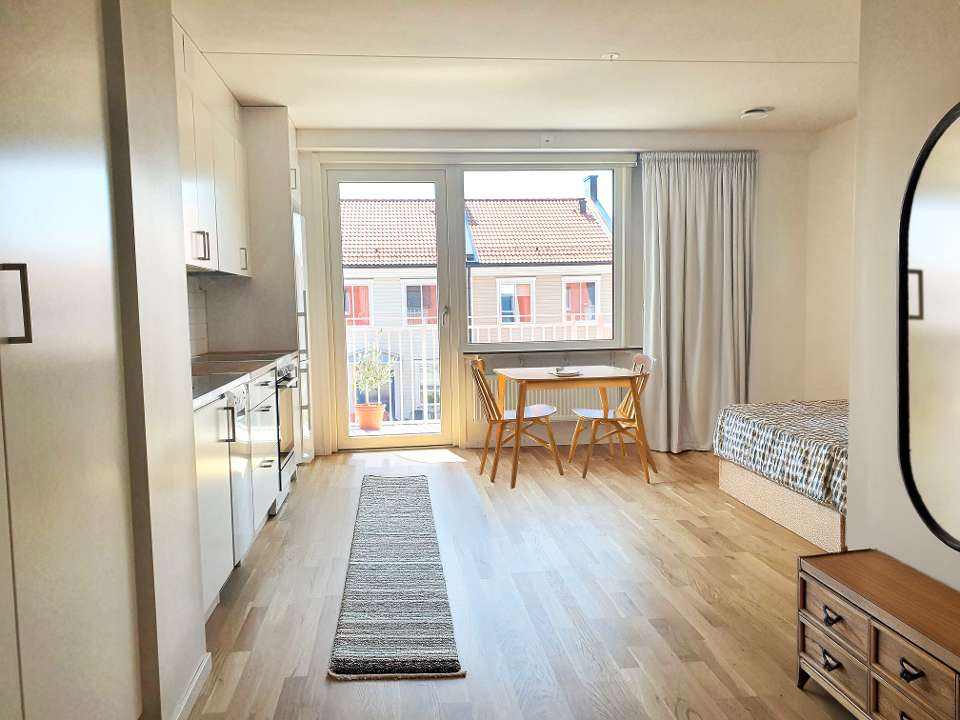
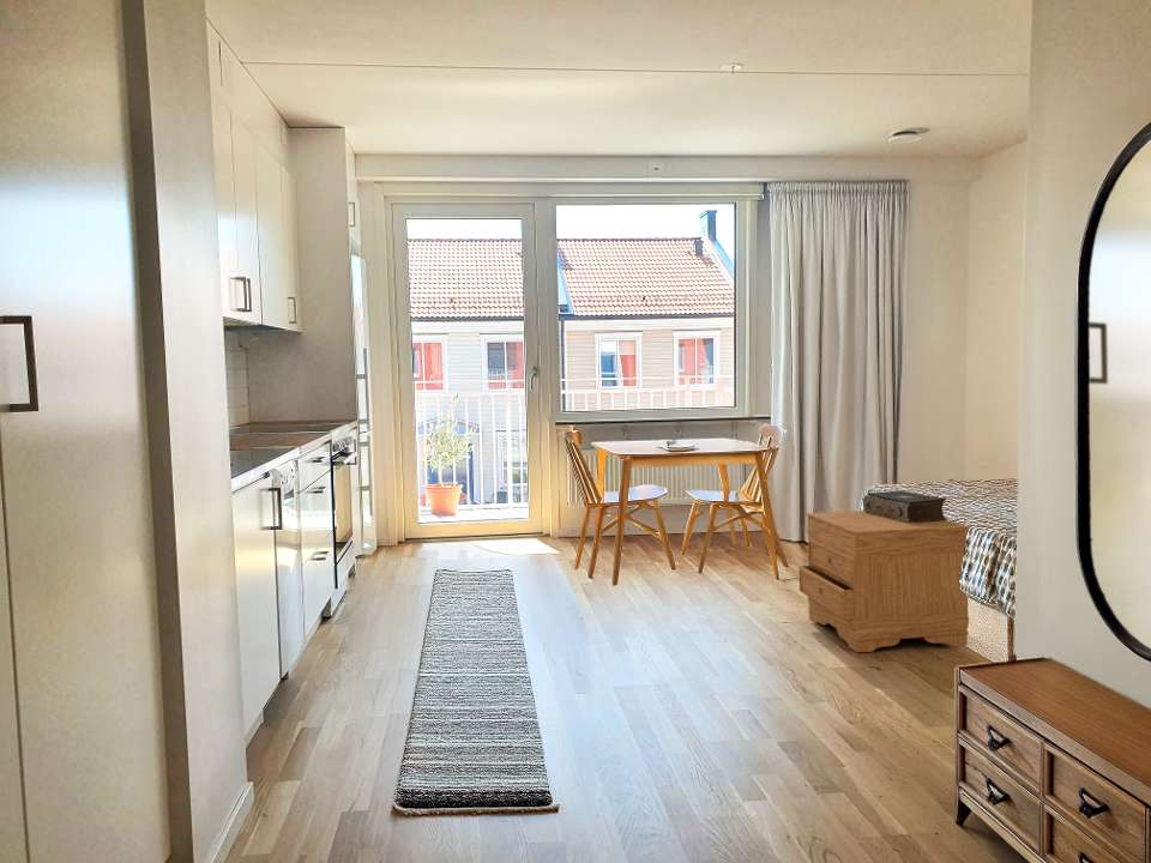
+ book [862,489,948,523]
+ nightstand [799,509,971,653]
